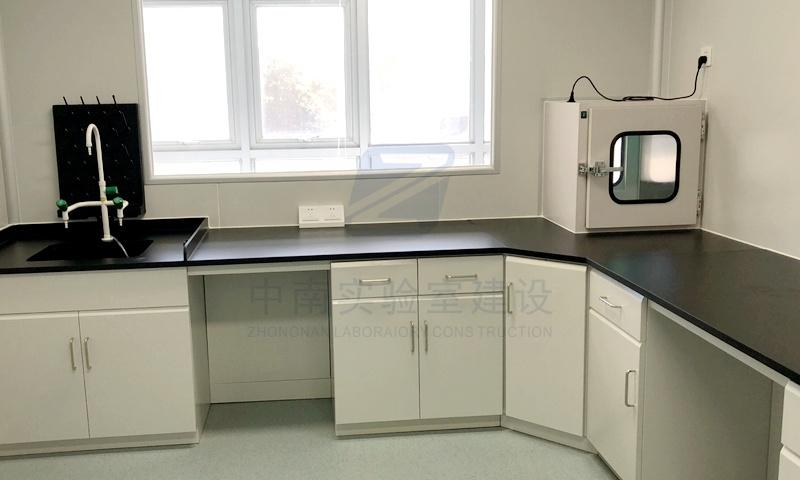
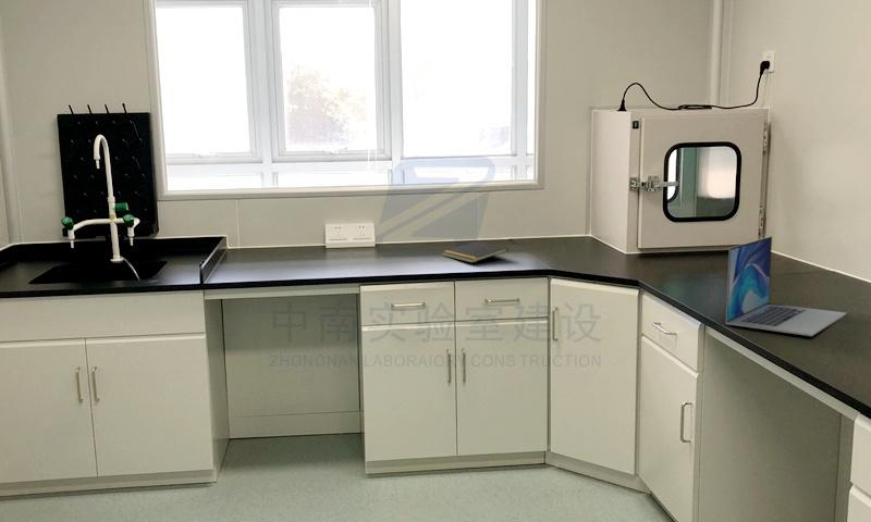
+ notepad [441,240,510,264]
+ laptop [725,235,848,337]
